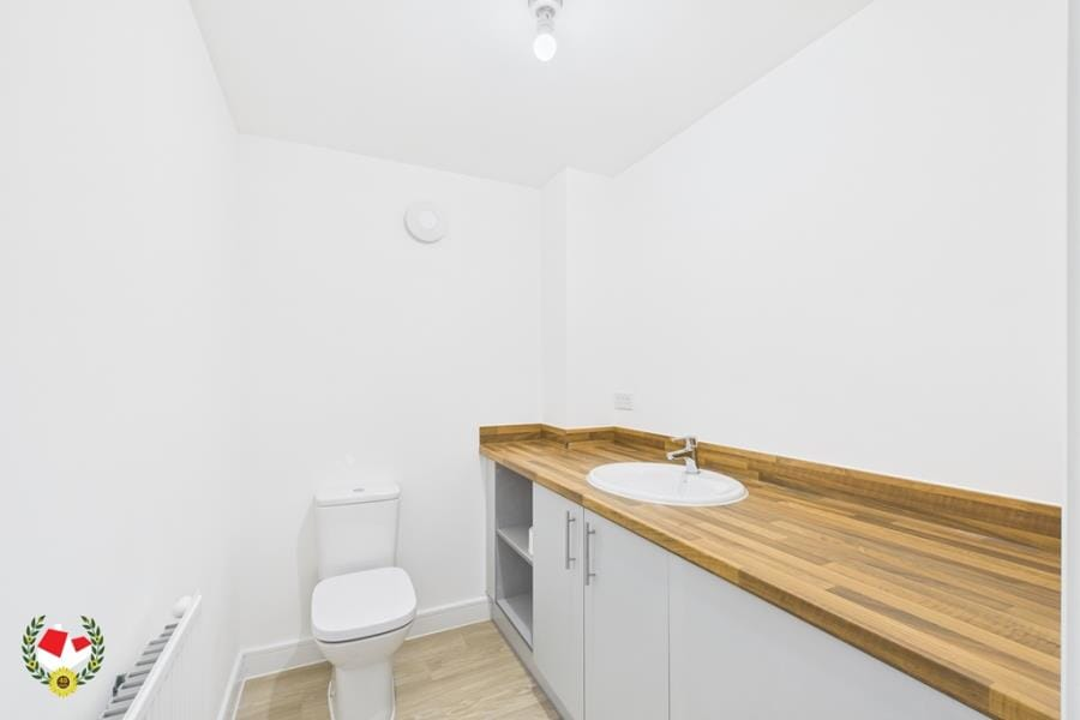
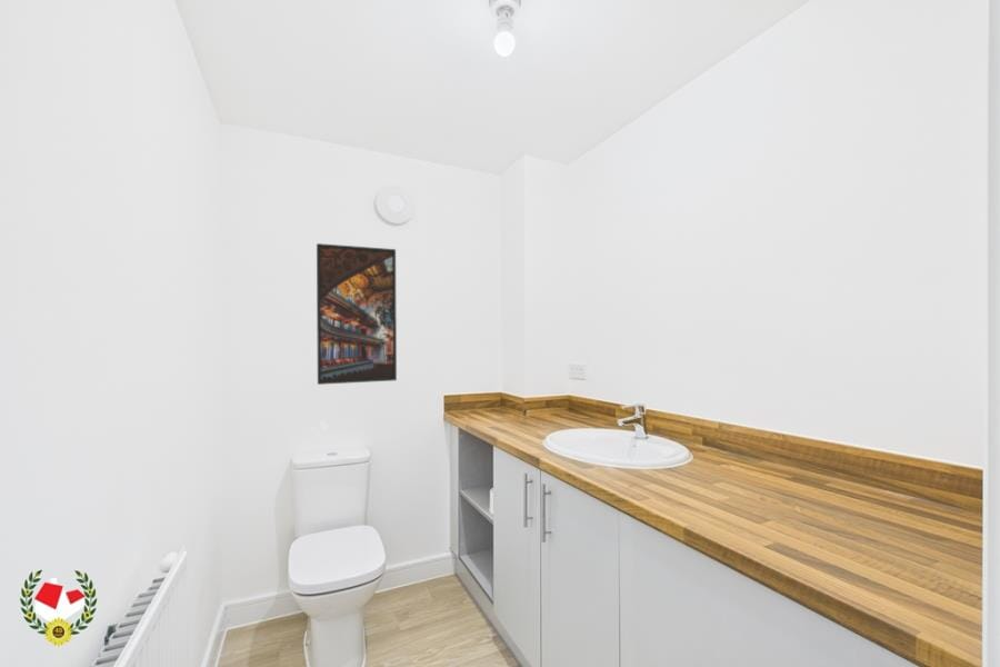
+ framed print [316,242,398,386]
